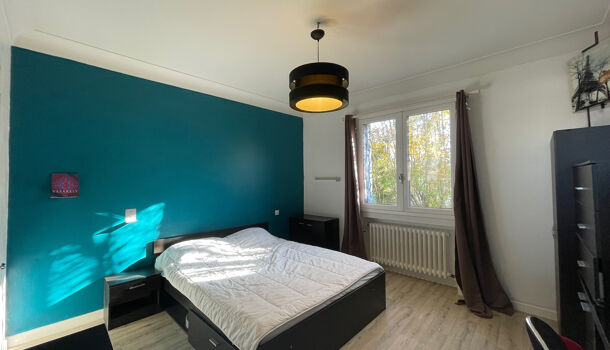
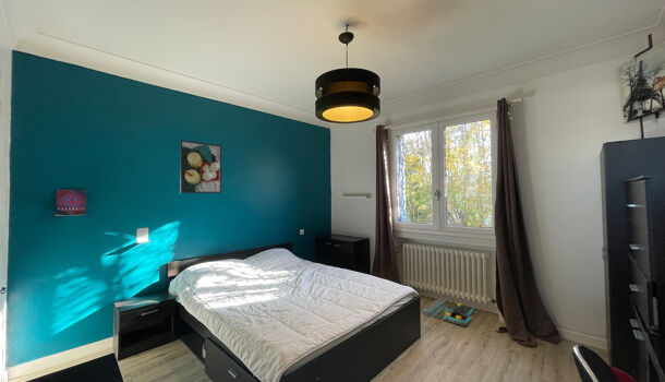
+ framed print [179,139,222,194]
+ storage bin [422,297,475,327]
